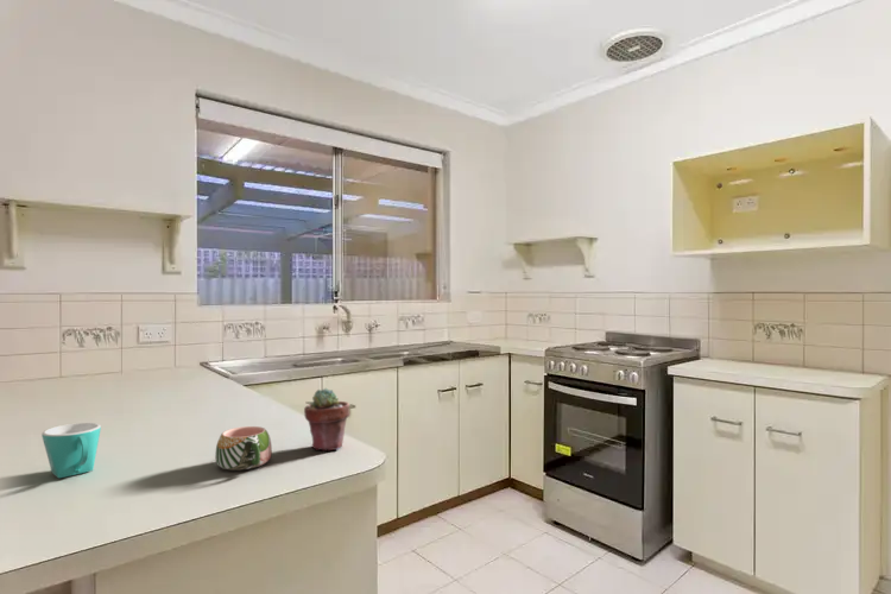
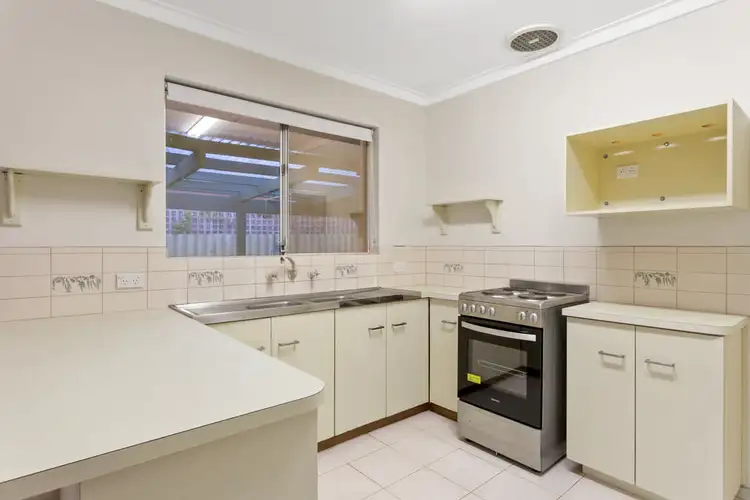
- mug [40,422,102,479]
- mug [214,425,273,472]
- potted succulent [303,387,352,451]
